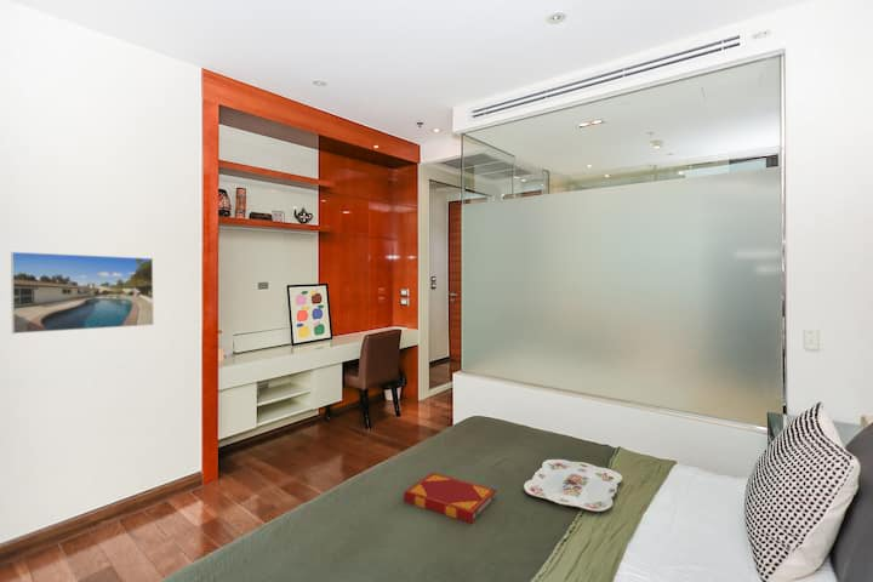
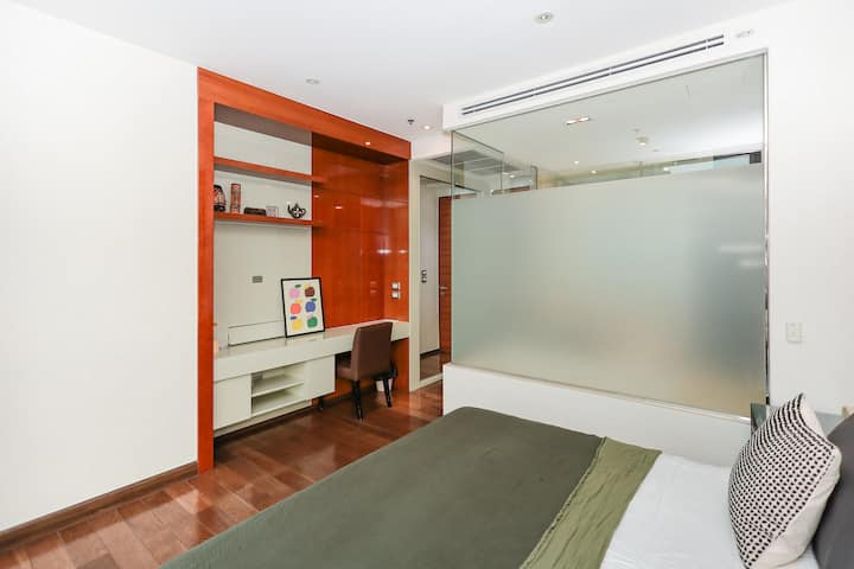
- hardback book [403,472,497,525]
- serving tray [523,458,623,513]
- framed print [10,251,155,335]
